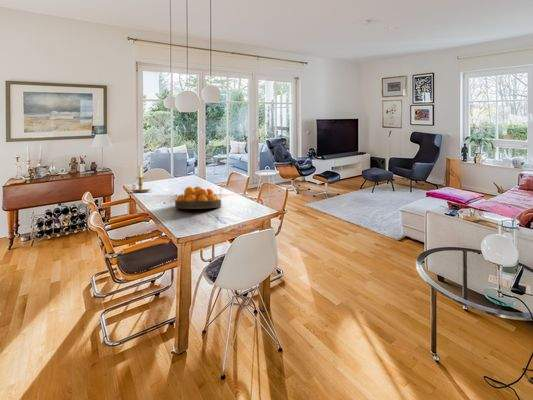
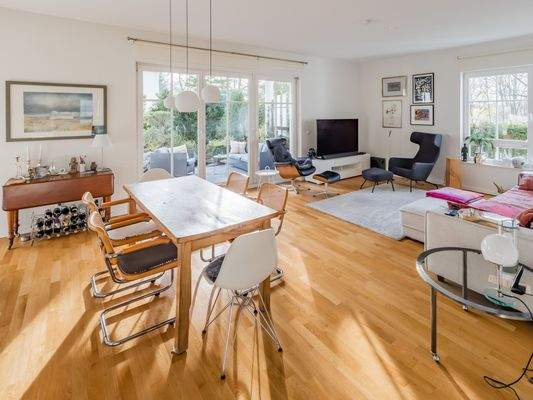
- candle holder [129,165,153,193]
- fruit bowl [174,186,222,210]
